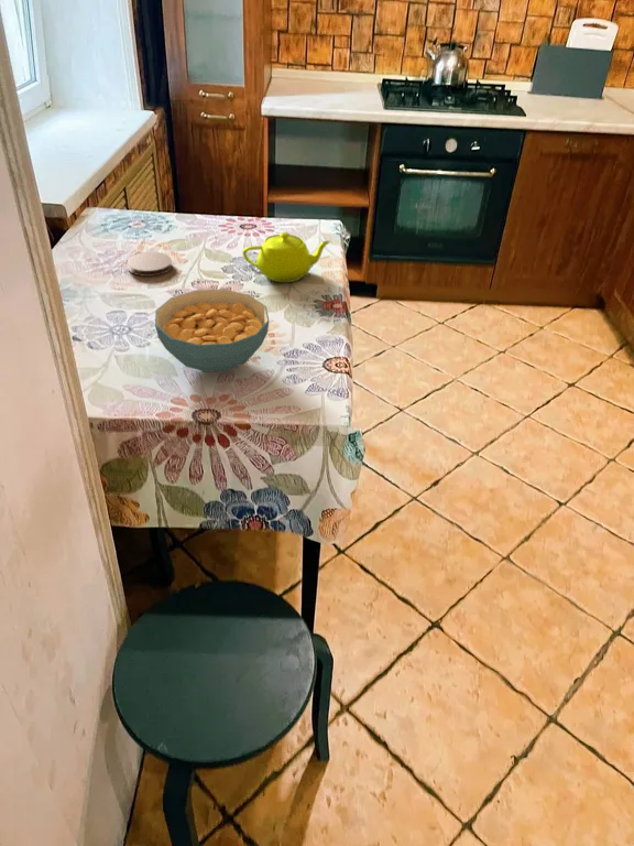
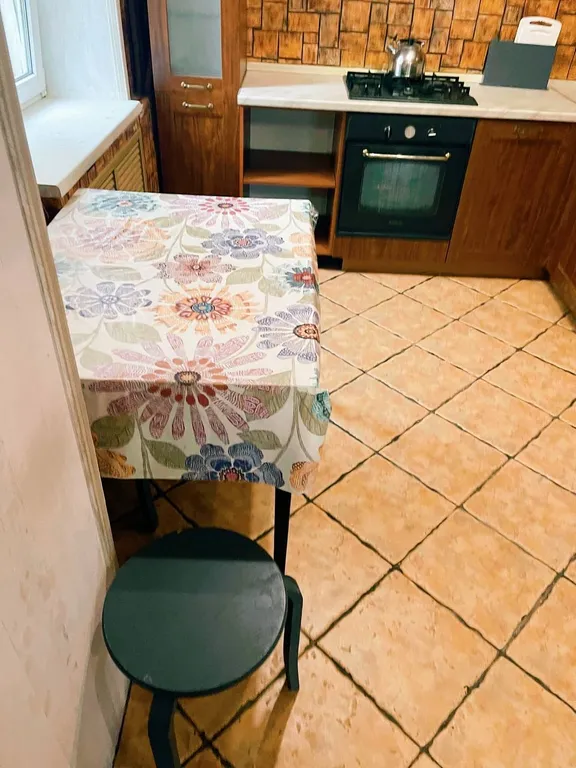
- teapot [241,231,332,283]
- cereal bowl [154,289,271,373]
- coaster [127,251,173,278]
